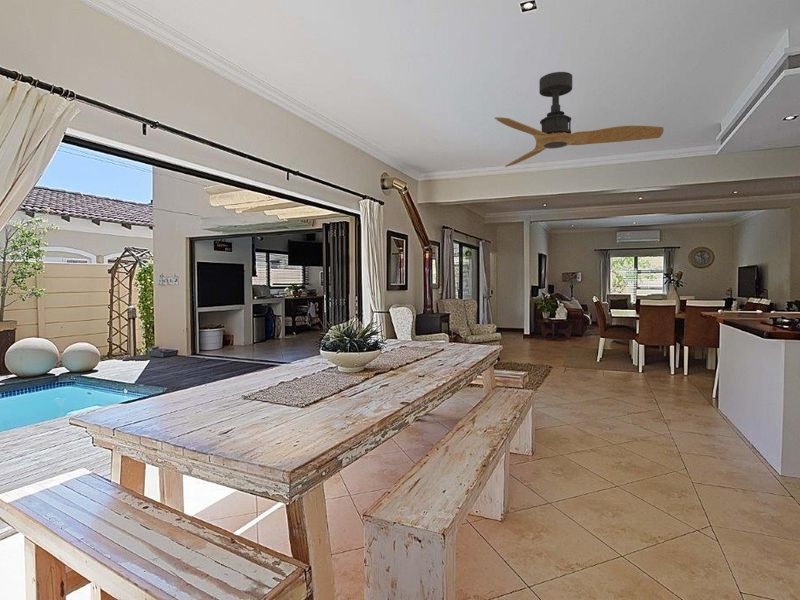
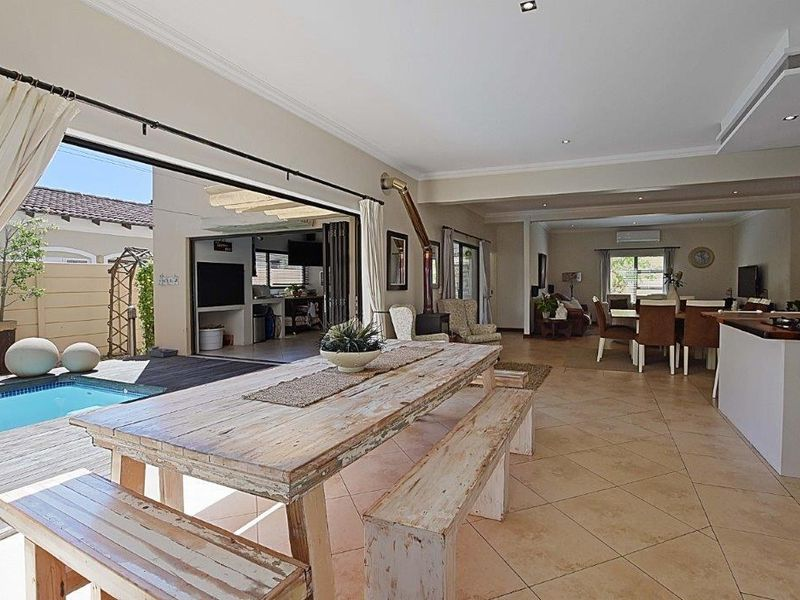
- ceiling fan [494,71,665,168]
